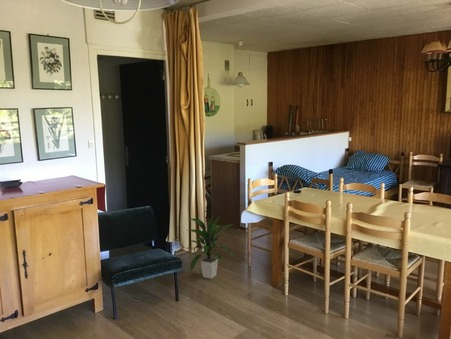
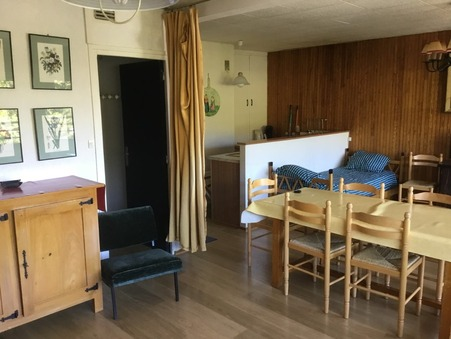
- indoor plant [187,215,233,280]
